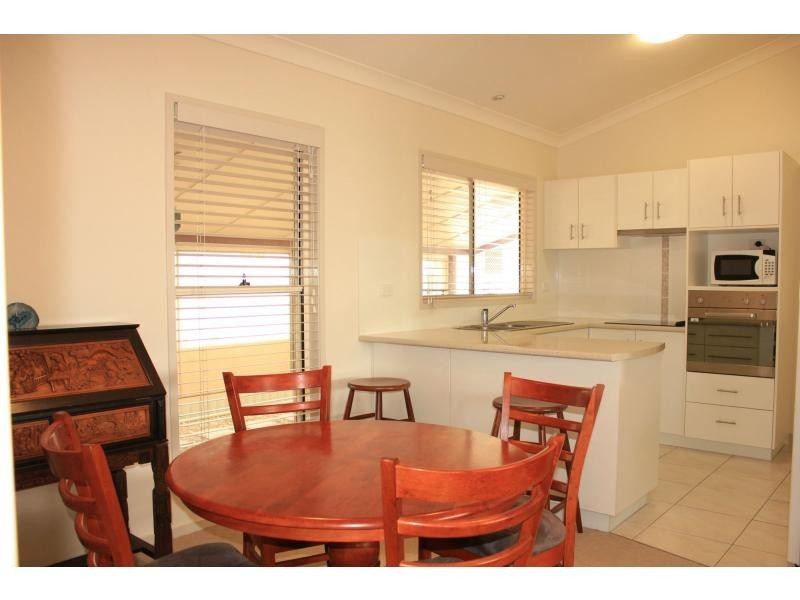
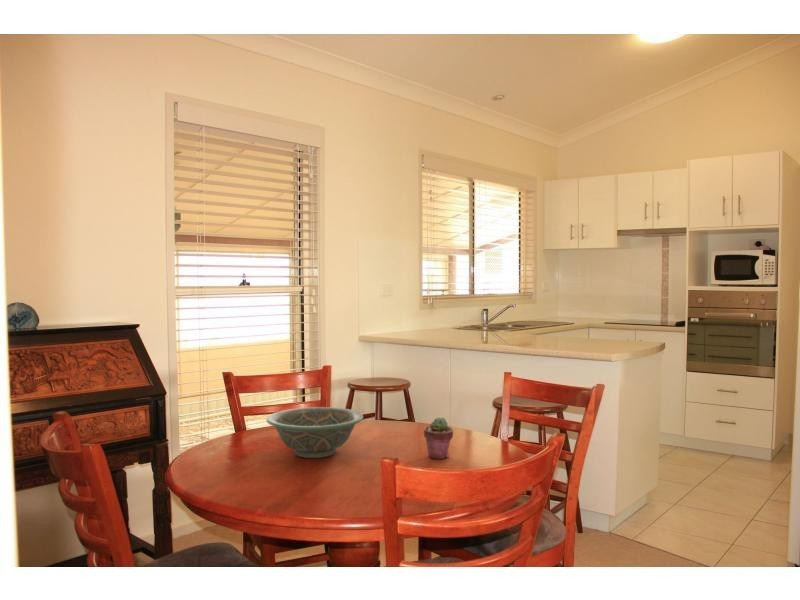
+ potted succulent [423,416,454,460]
+ decorative bowl [265,406,364,459]
